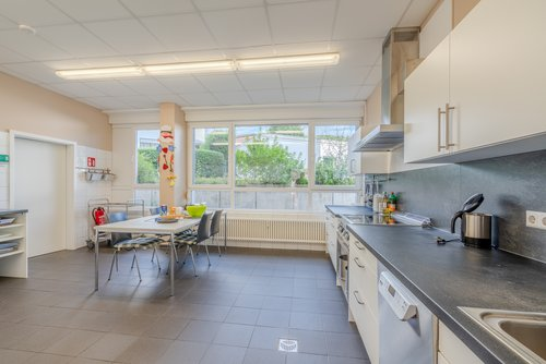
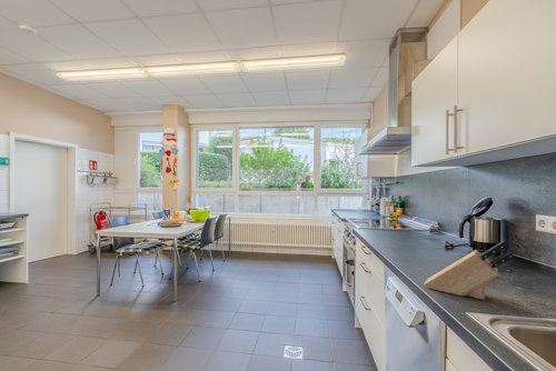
+ knife block [423,239,515,301]
